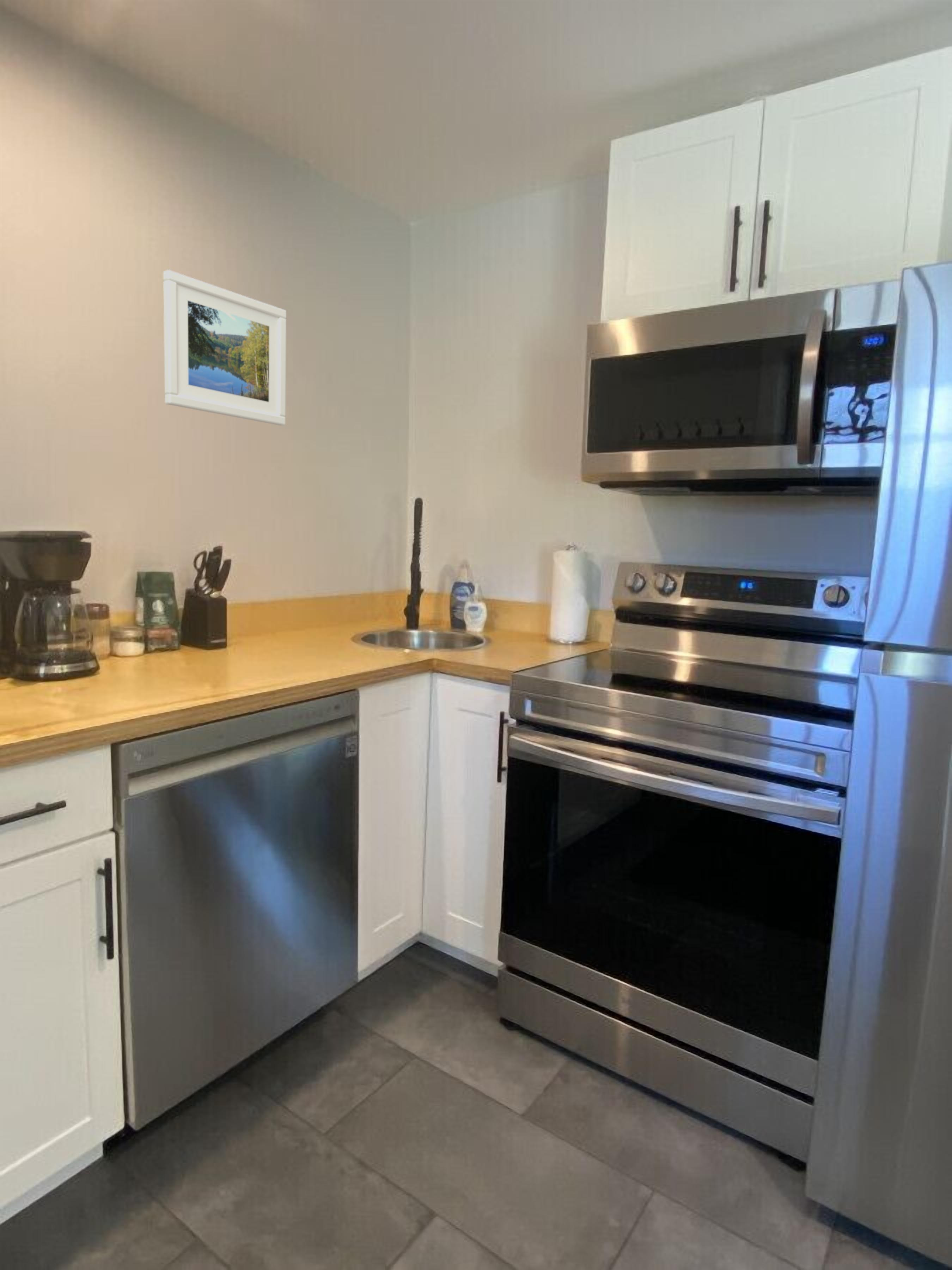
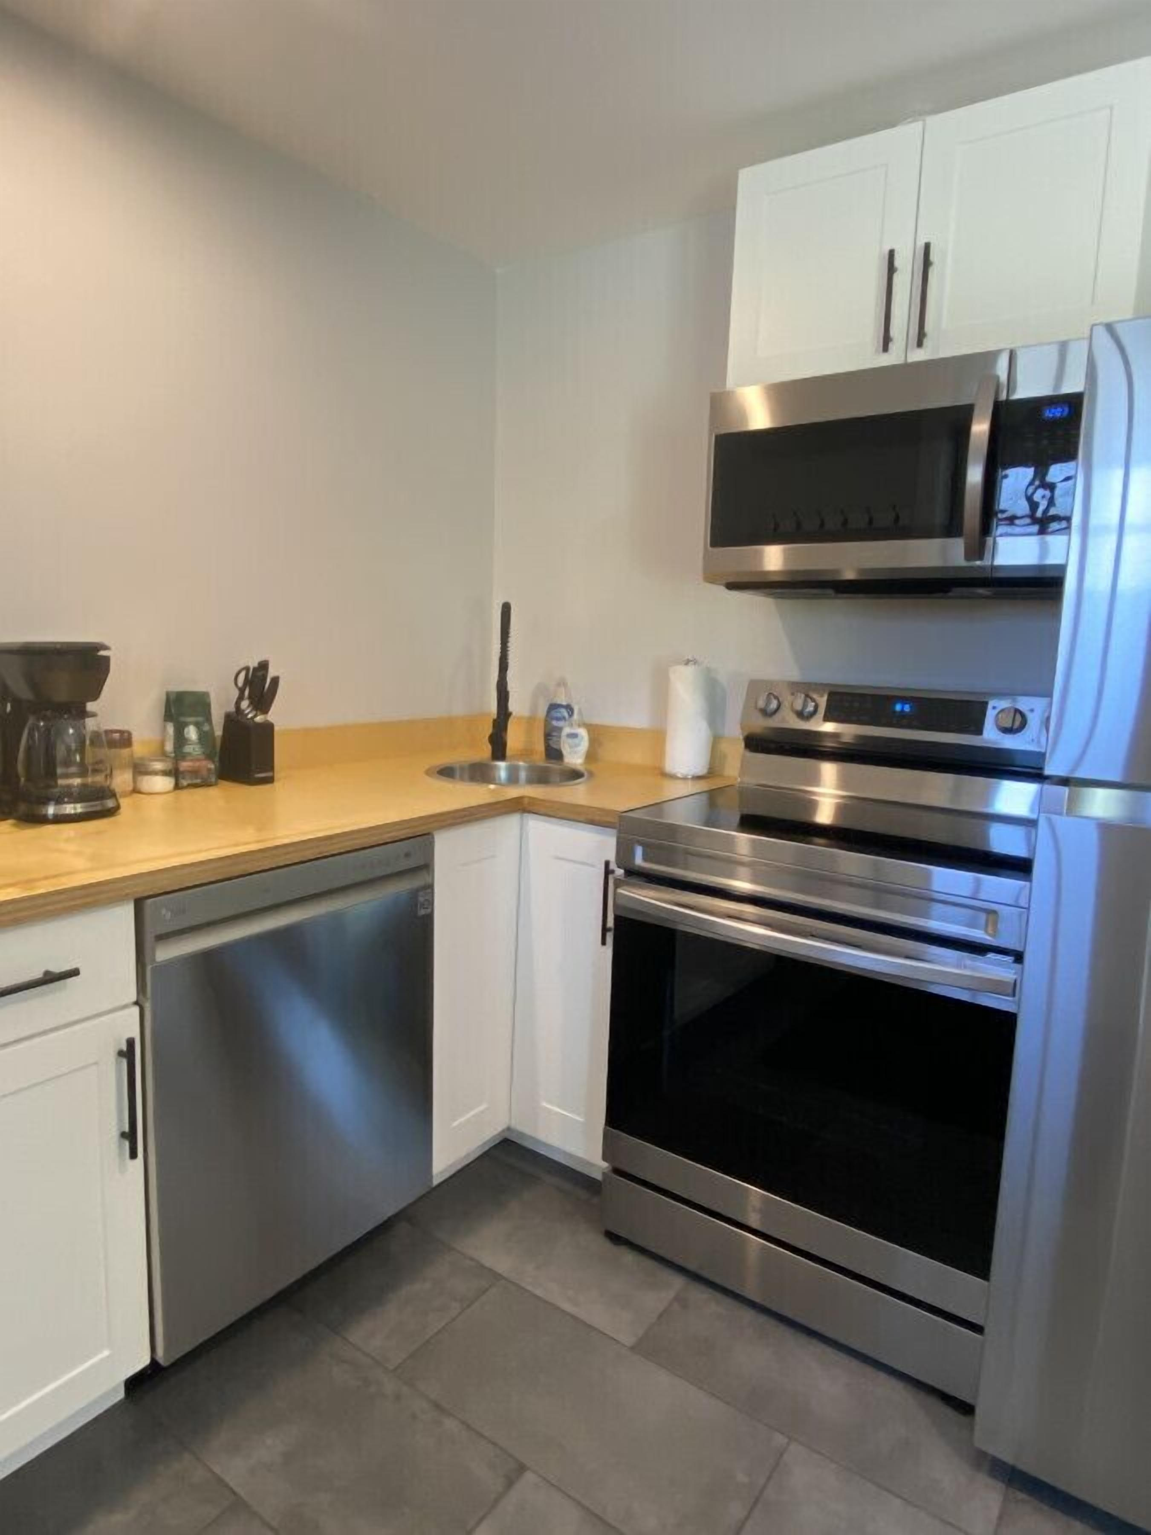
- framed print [163,270,287,426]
